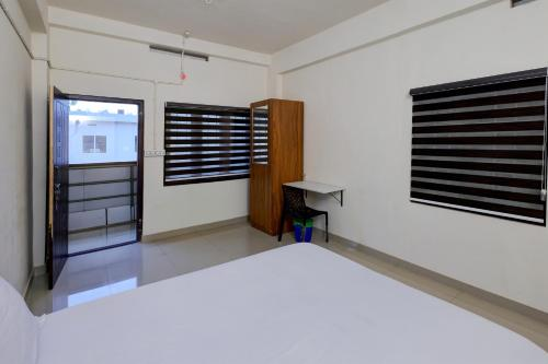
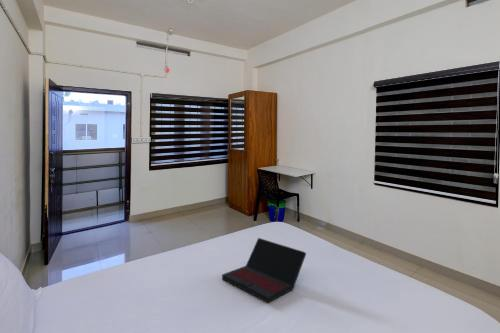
+ laptop [221,237,307,304]
